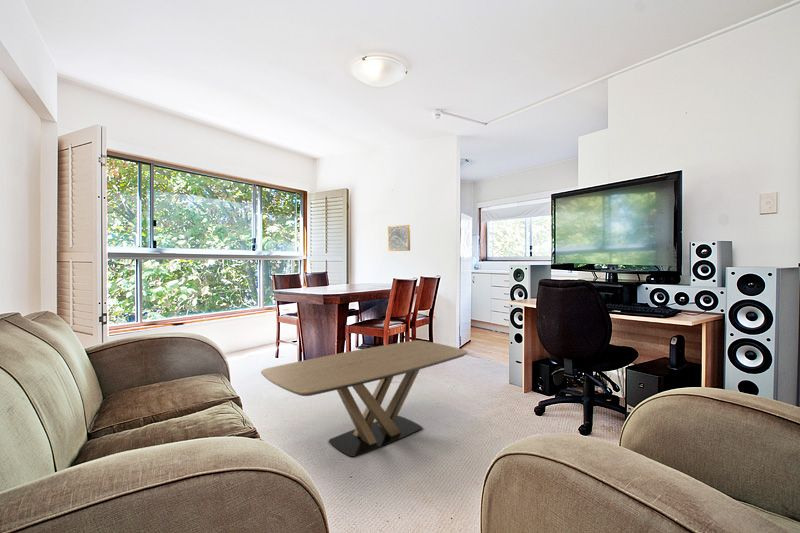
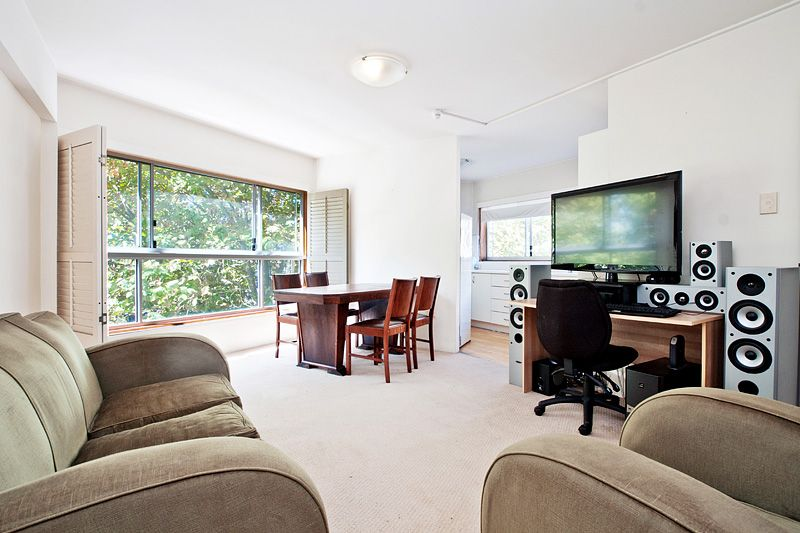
- coffee table [260,339,469,458]
- wall art [387,224,411,252]
